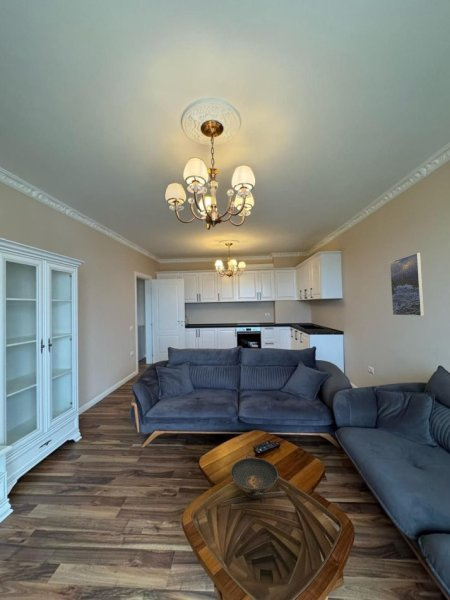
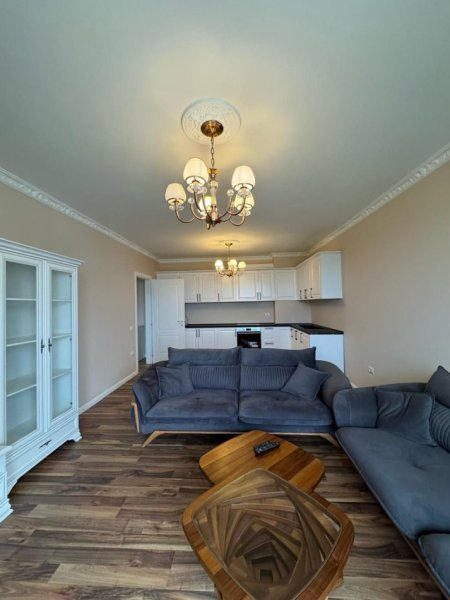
- decorative bowl [230,453,279,500]
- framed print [389,252,425,317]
